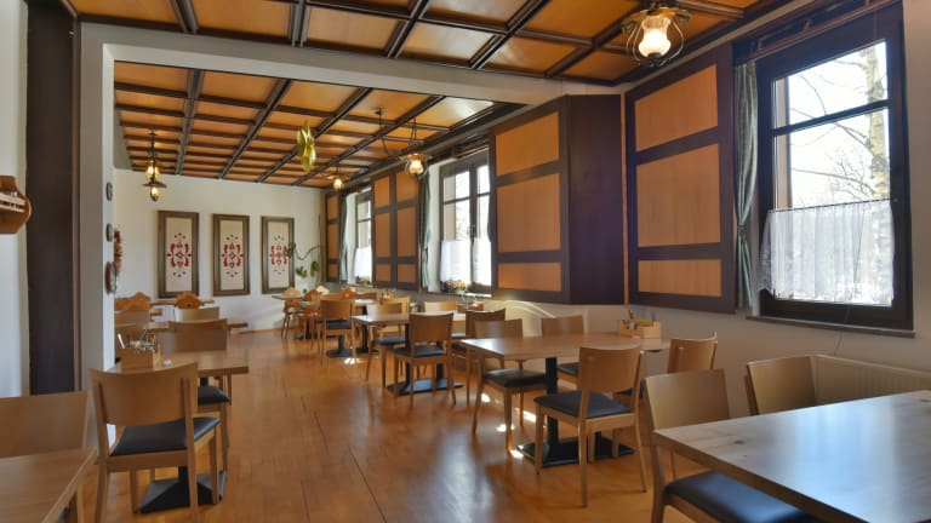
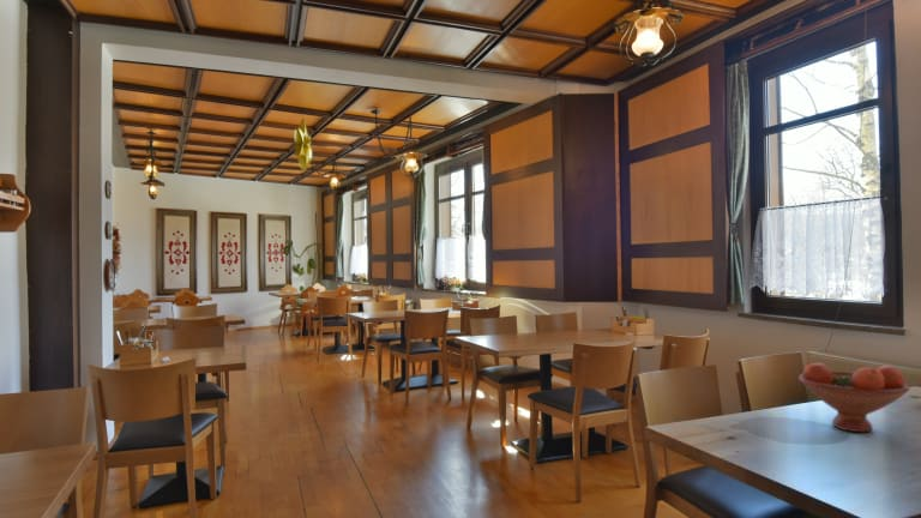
+ fruit bowl [797,362,910,433]
